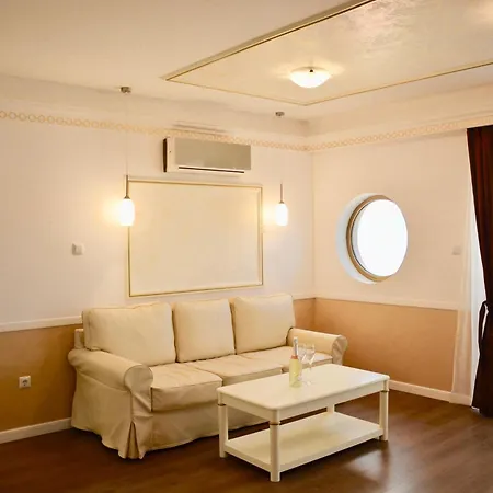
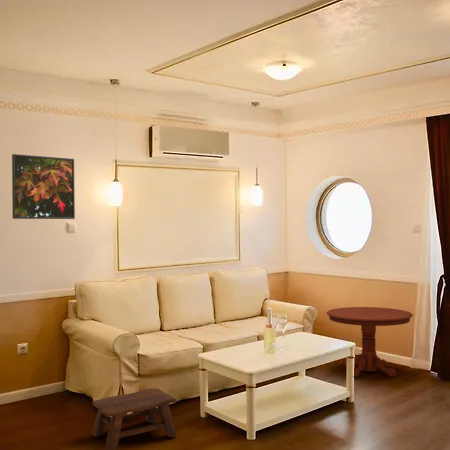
+ pedestal table [326,306,414,378]
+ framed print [11,153,76,220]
+ stool [91,387,178,450]
